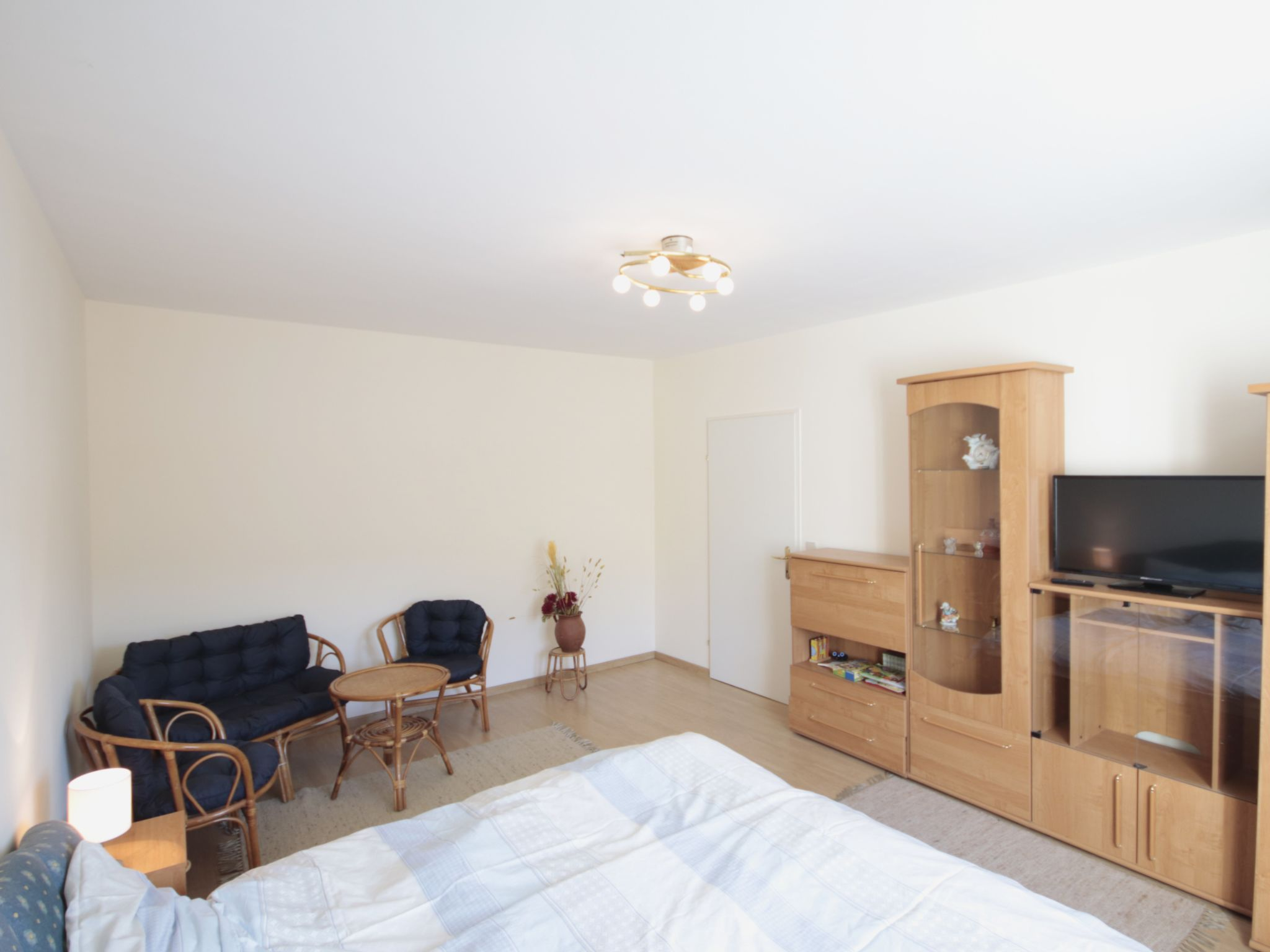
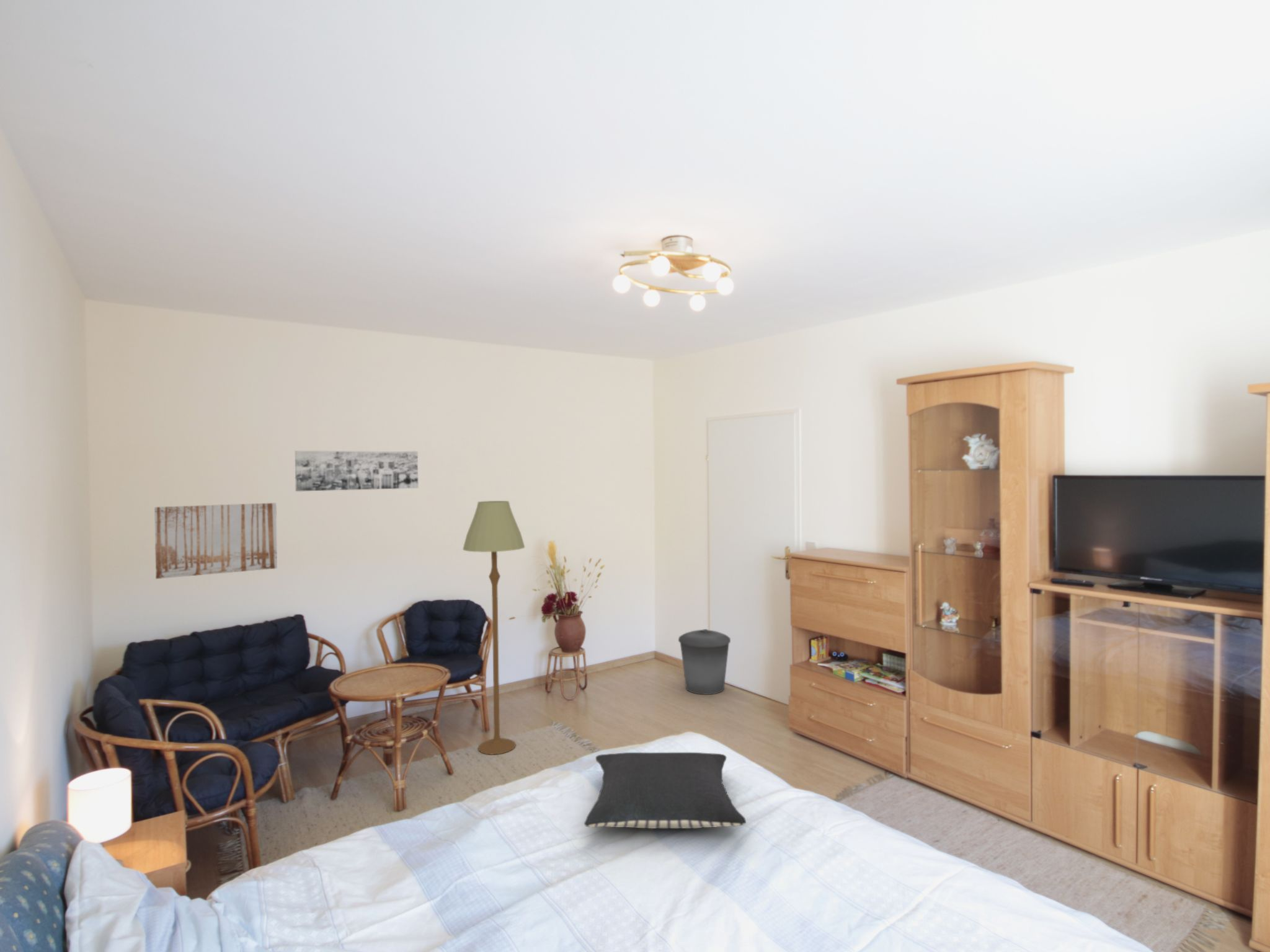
+ pillow [584,752,747,829]
+ wall art [154,502,278,580]
+ floor lamp [463,500,525,755]
+ wall art [295,450,419,492]
+ trash can [678,628,731,695]
